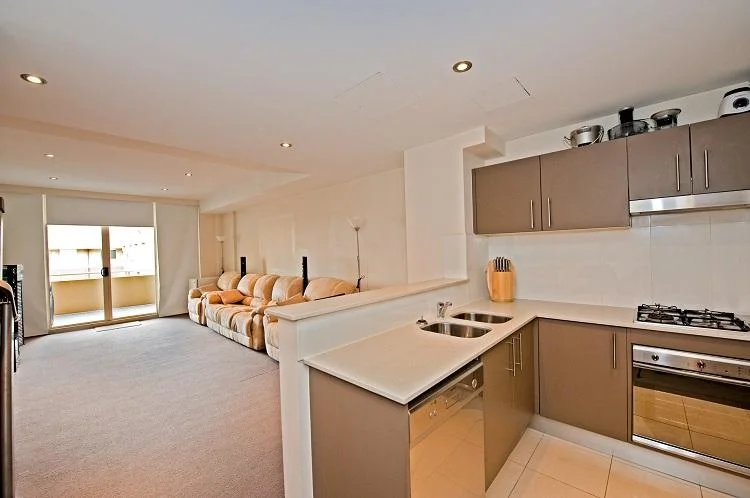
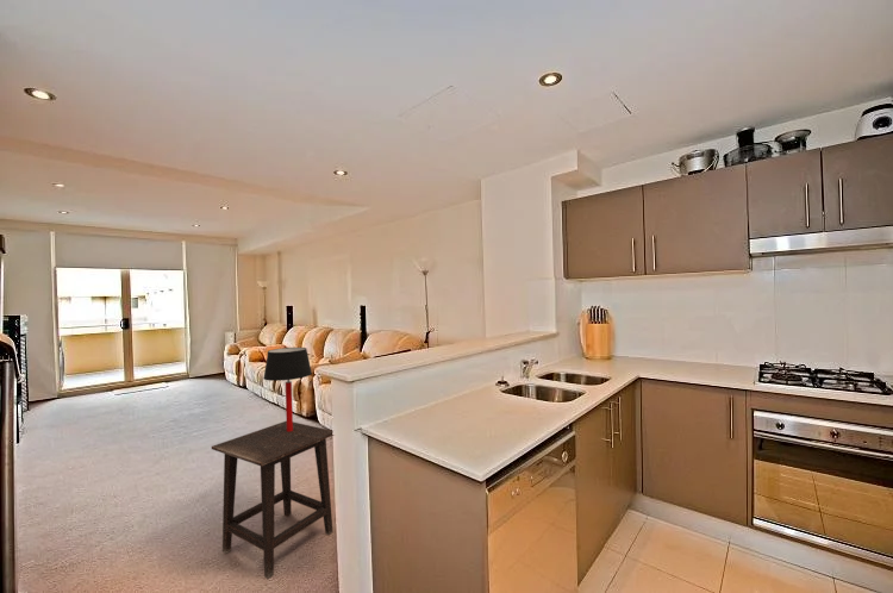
+ table lamp [262,347,313,432]
+ side table [211,420,335,580]
